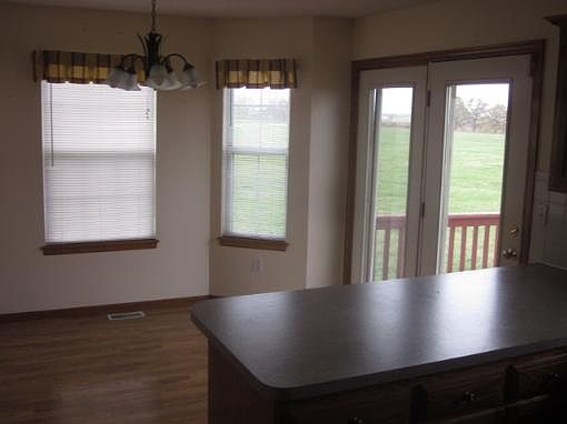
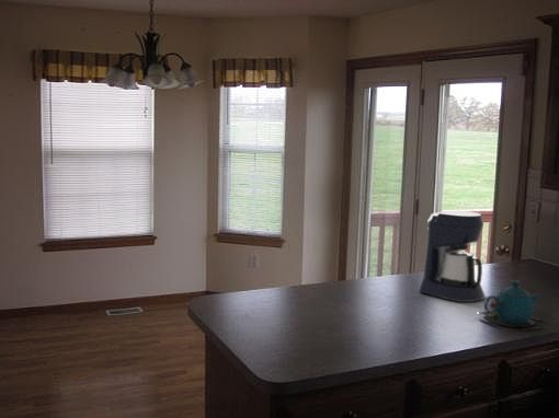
+ coffee maker [418,209,487,303]
+ teapot [476,279,546,332]
